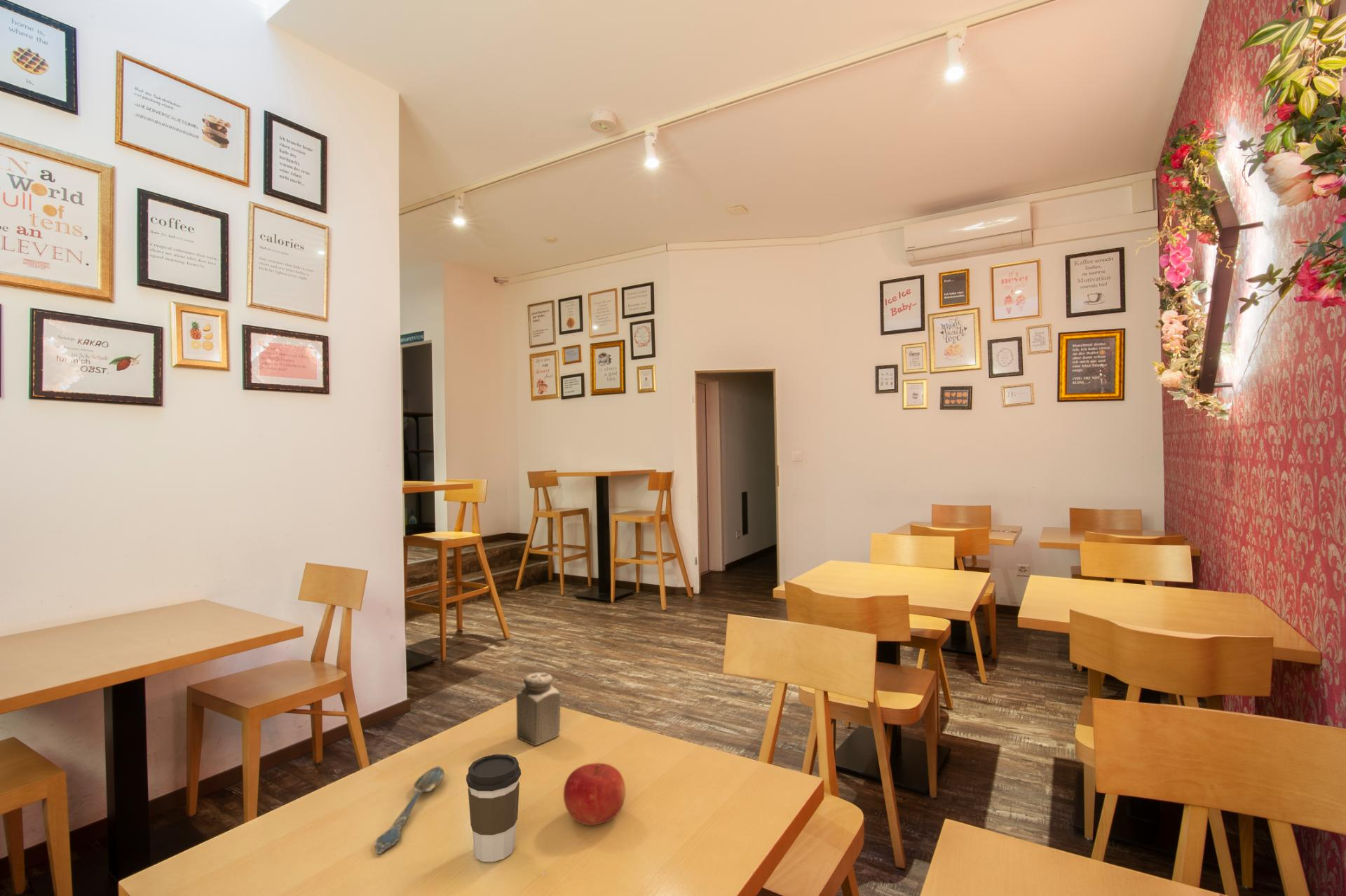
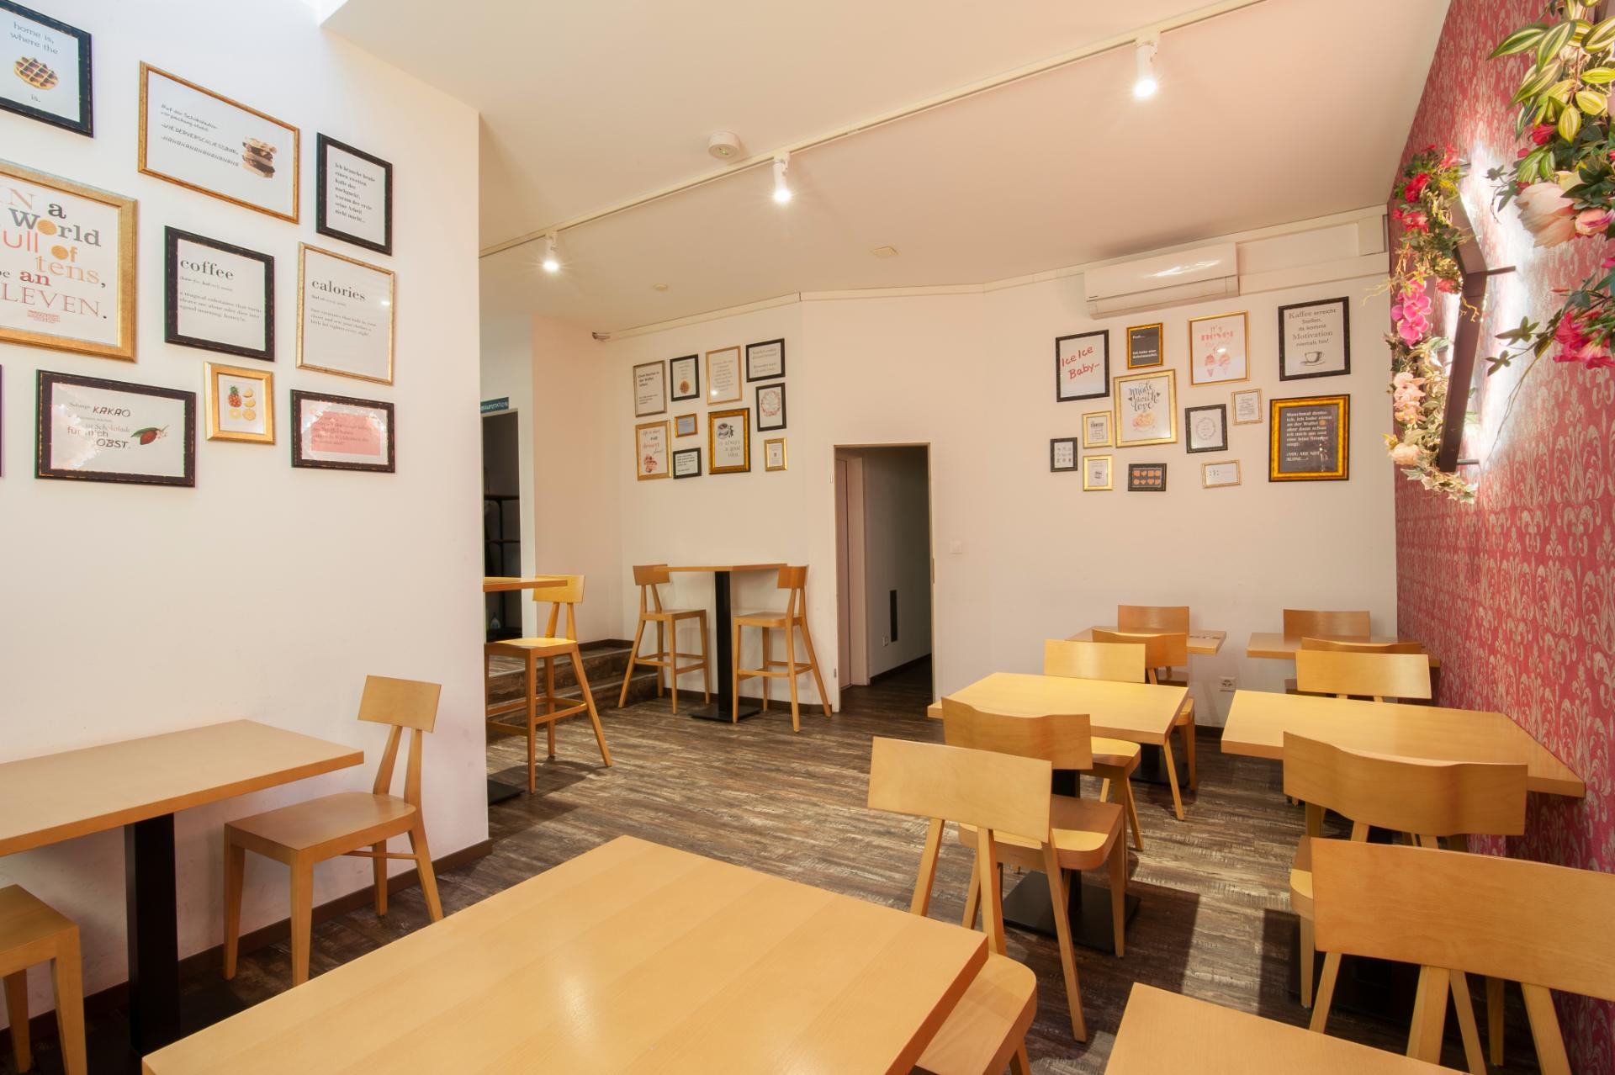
- salt shaker [515,672,561,746]
- spoon [374,766,445,855]
- coffee cup [465,754,522,862]
- fruit [563,762,626,826]
